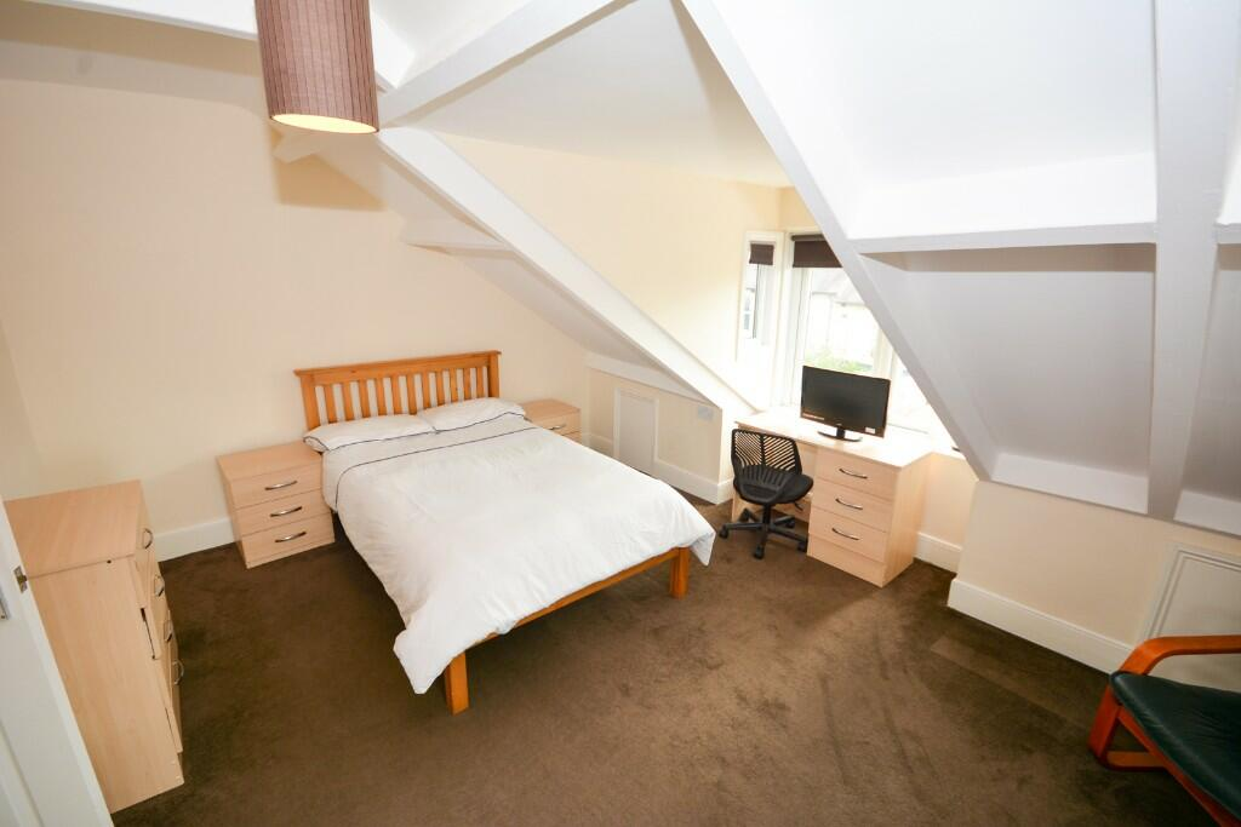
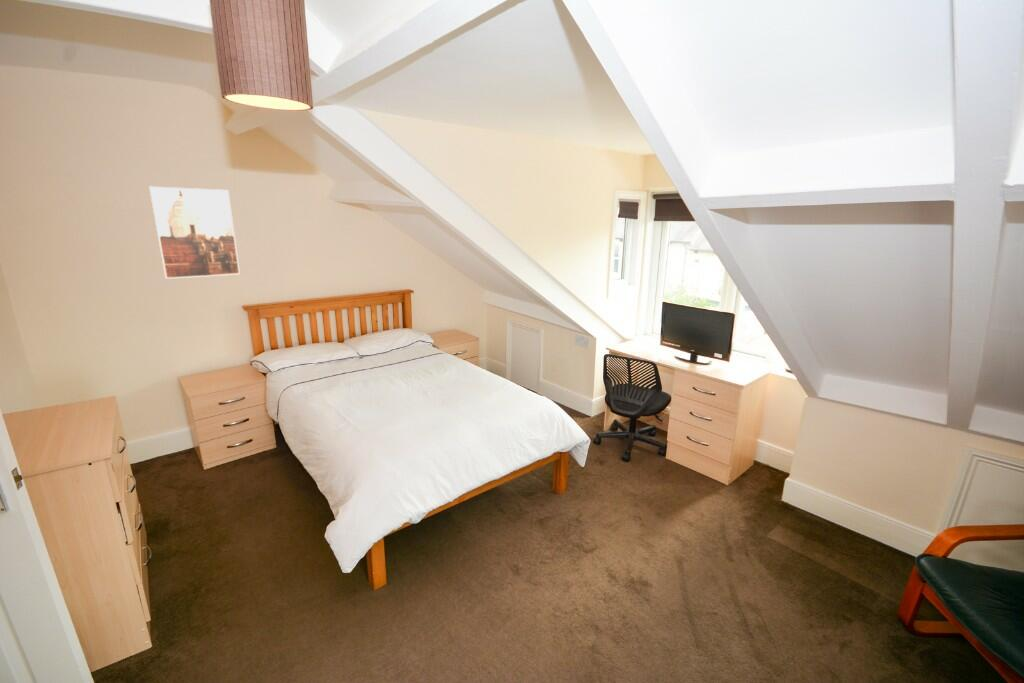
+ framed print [148,186,241,280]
